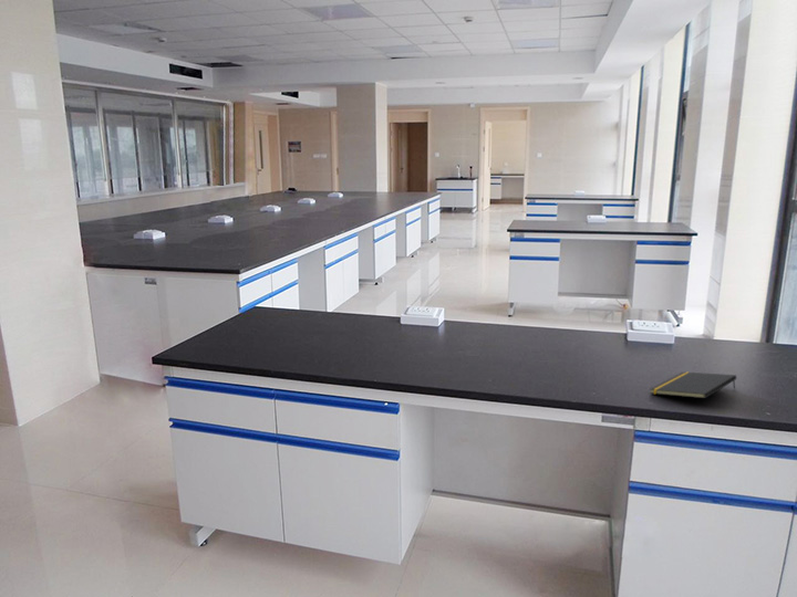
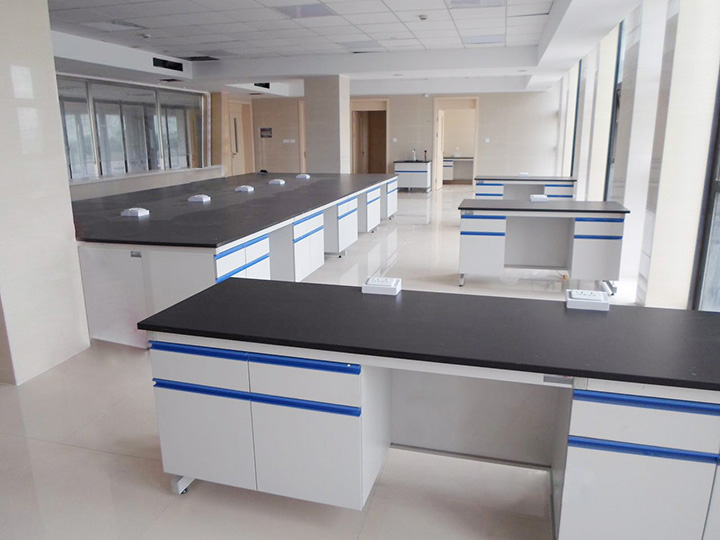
- notepad [649,370,737,399]
